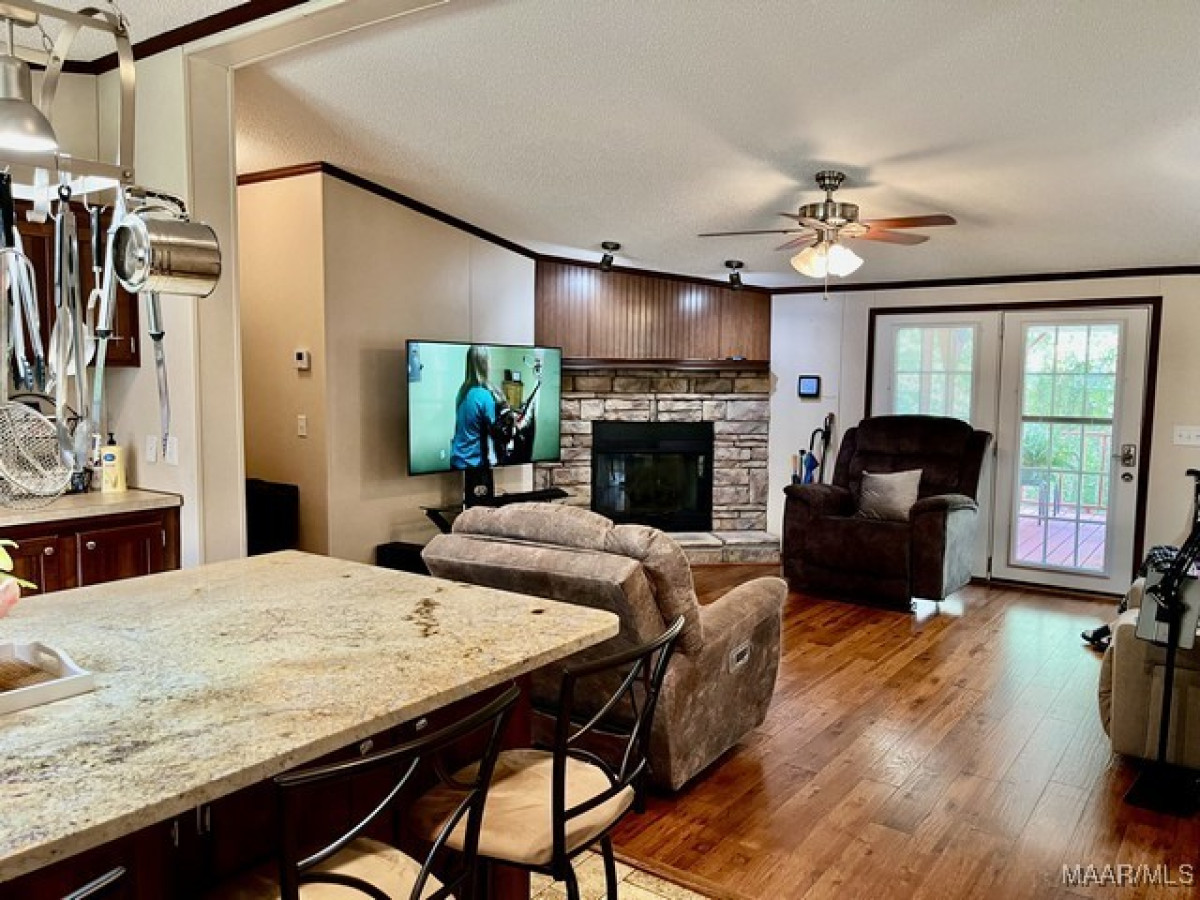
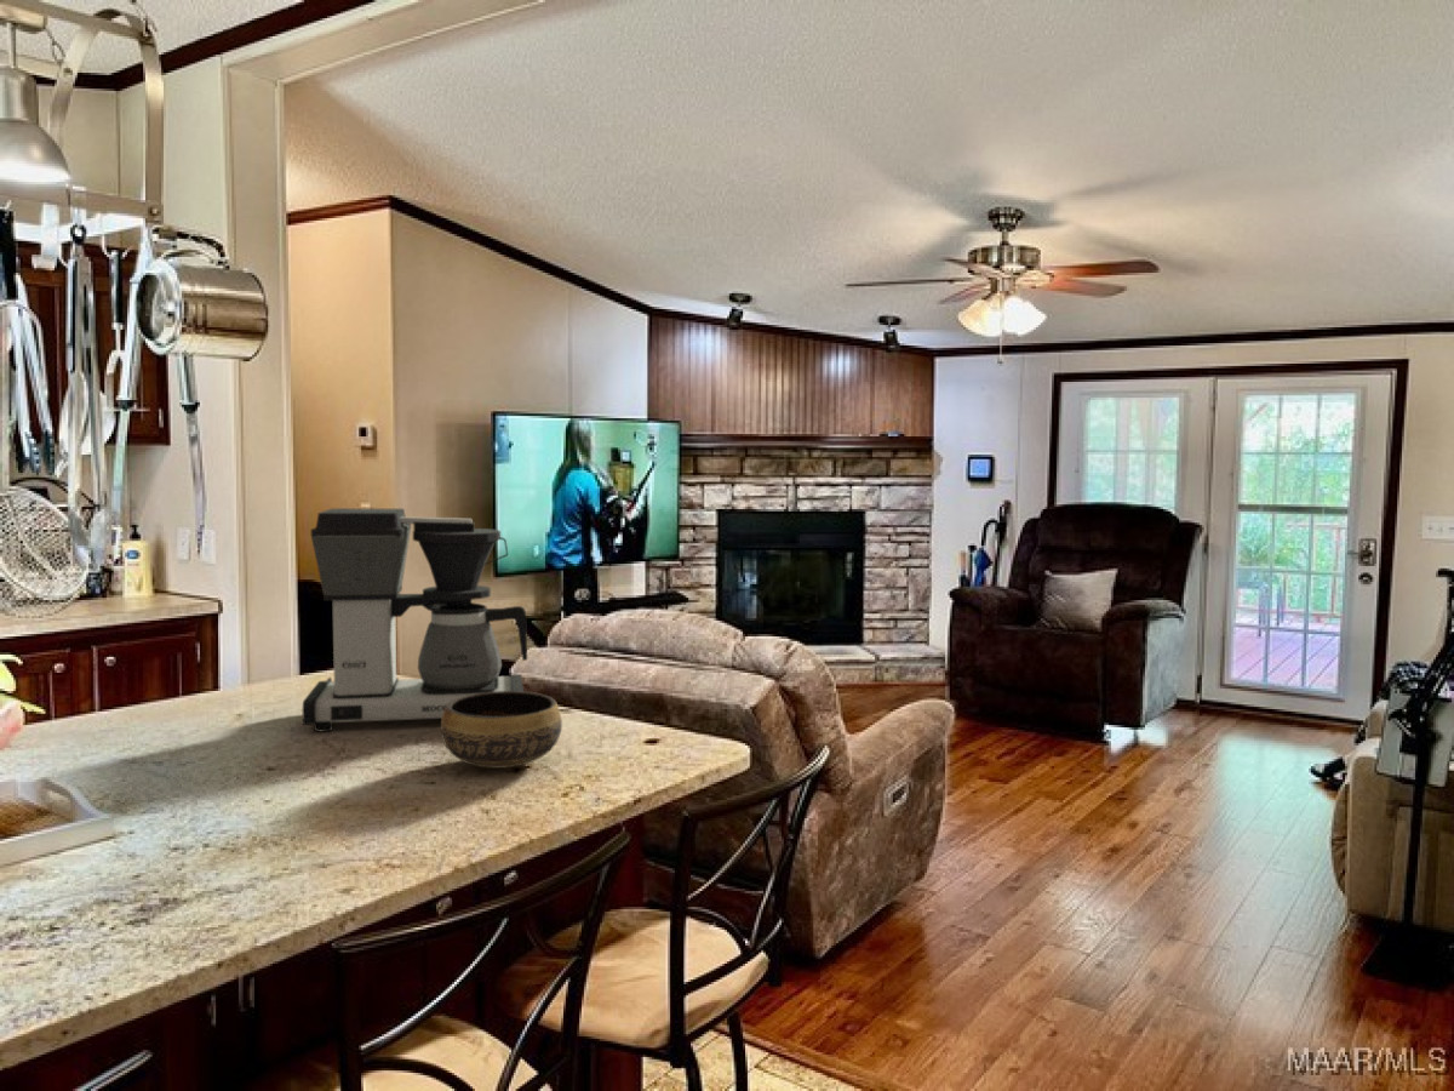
+ coffee maker [302,507,528,733]
+ bowl [440,691,563,770]
